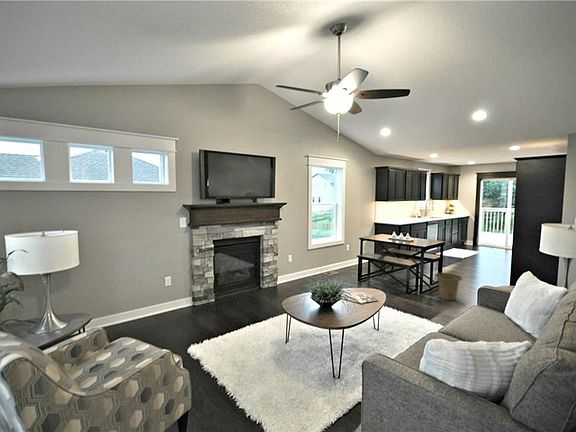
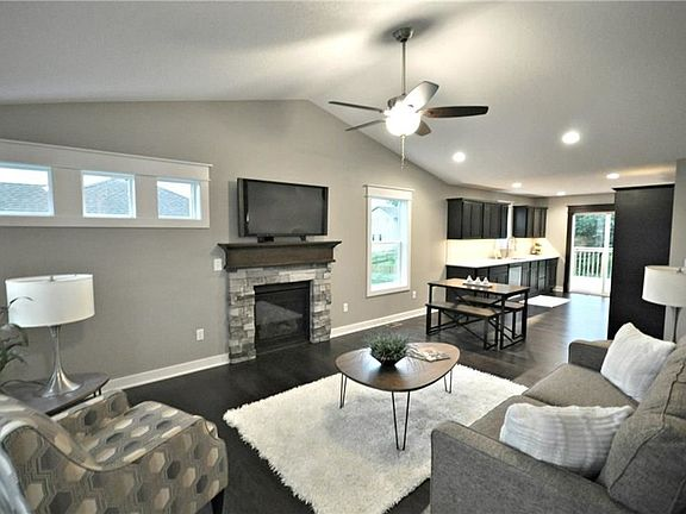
- basket [434,272,463,302]
